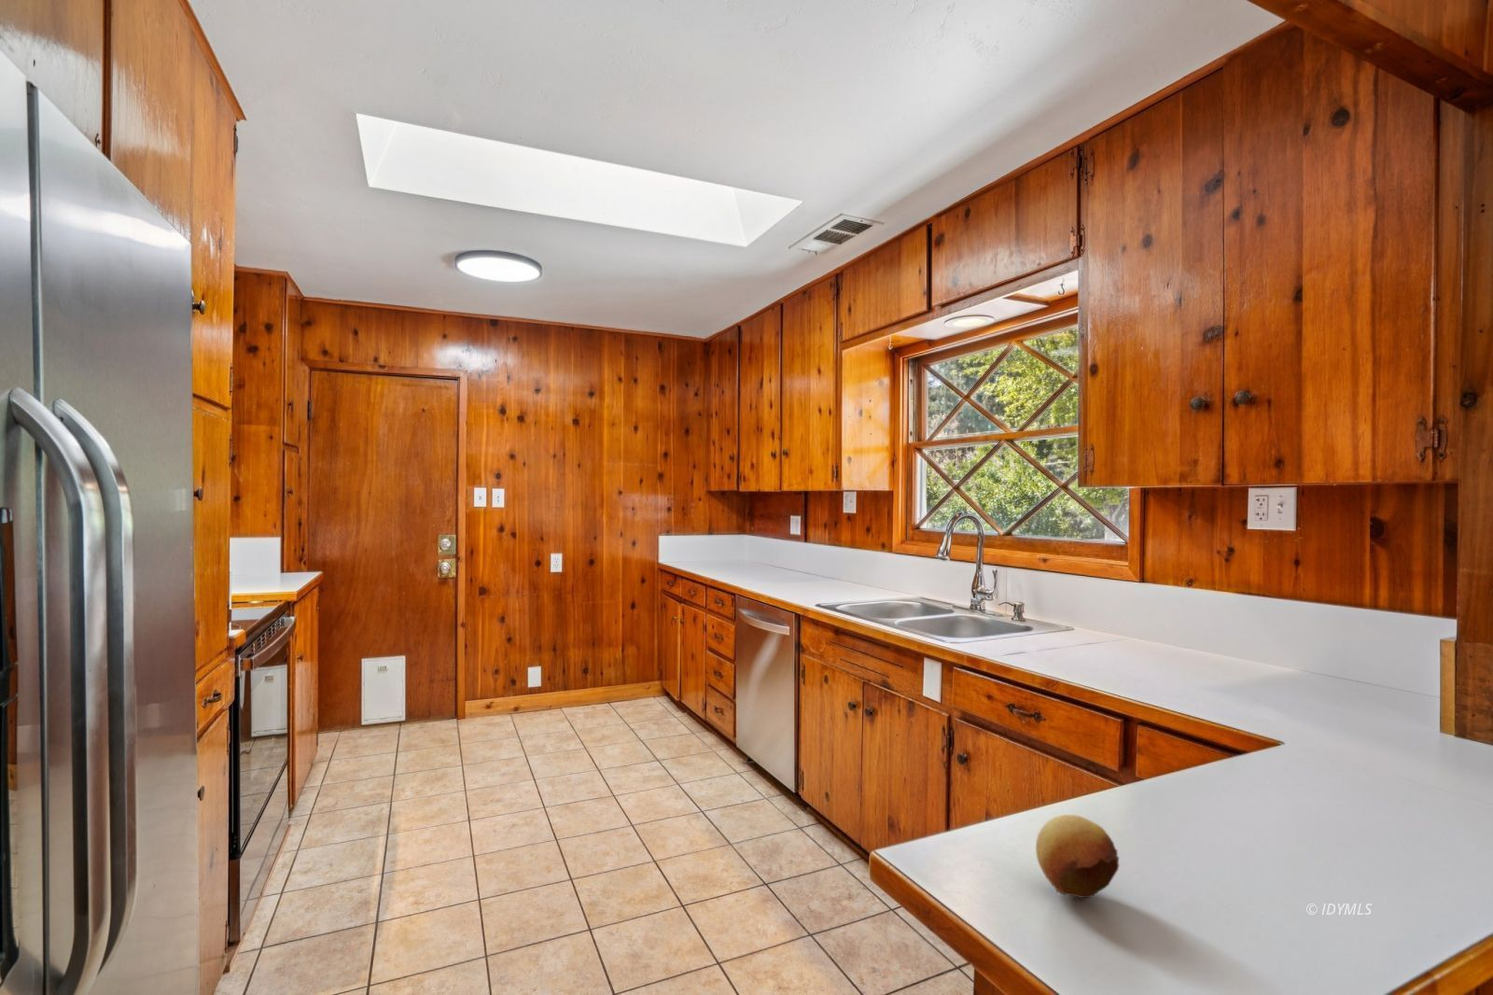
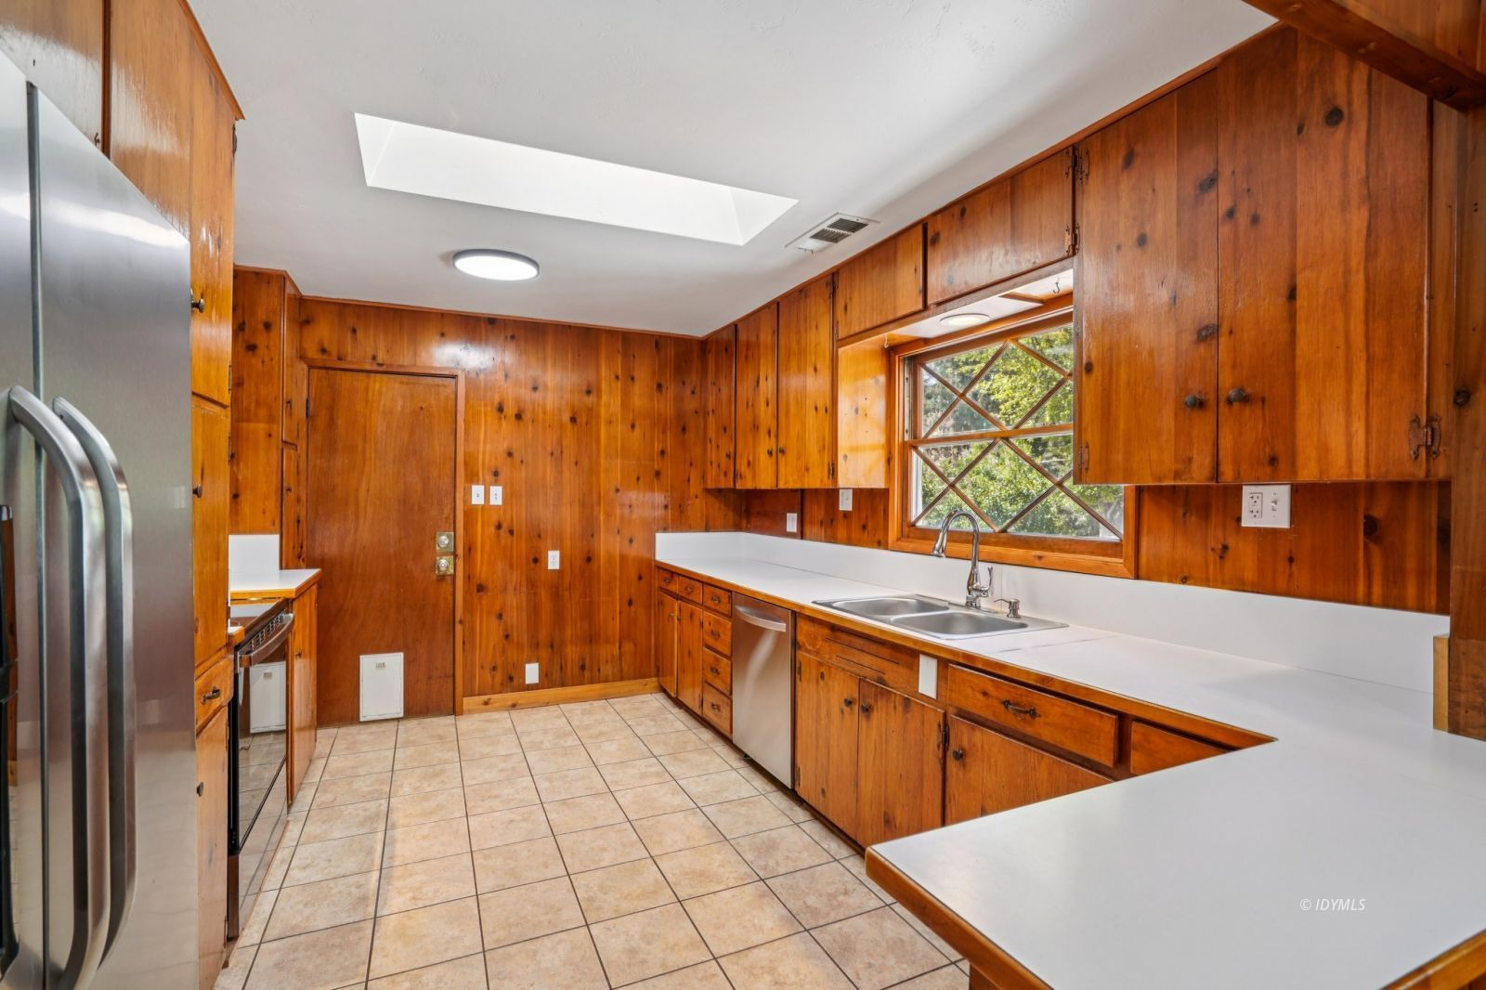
- fruit [1035,814,1120,899]
